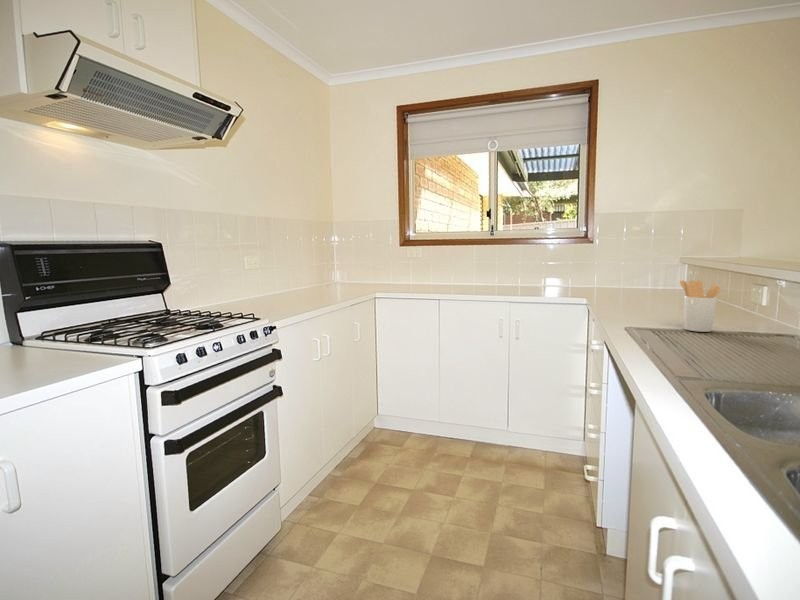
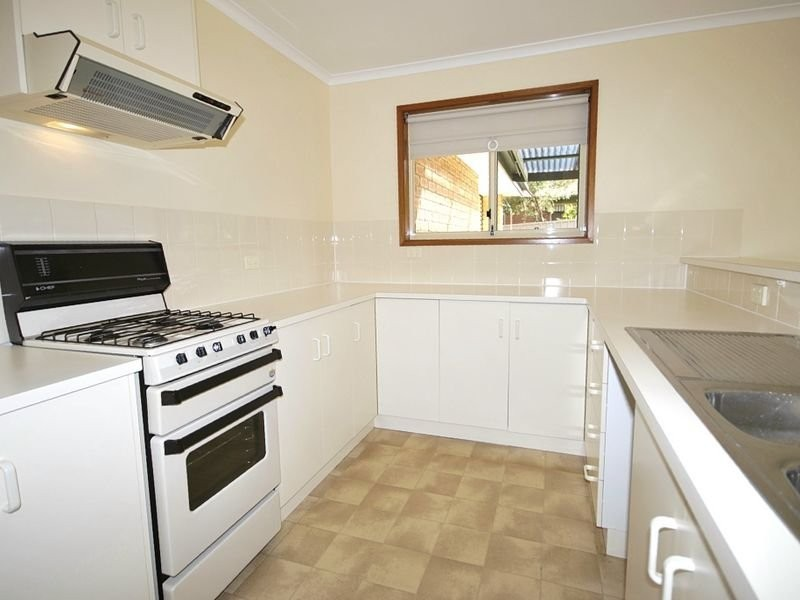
- utensil holder [679,279,722,333]
